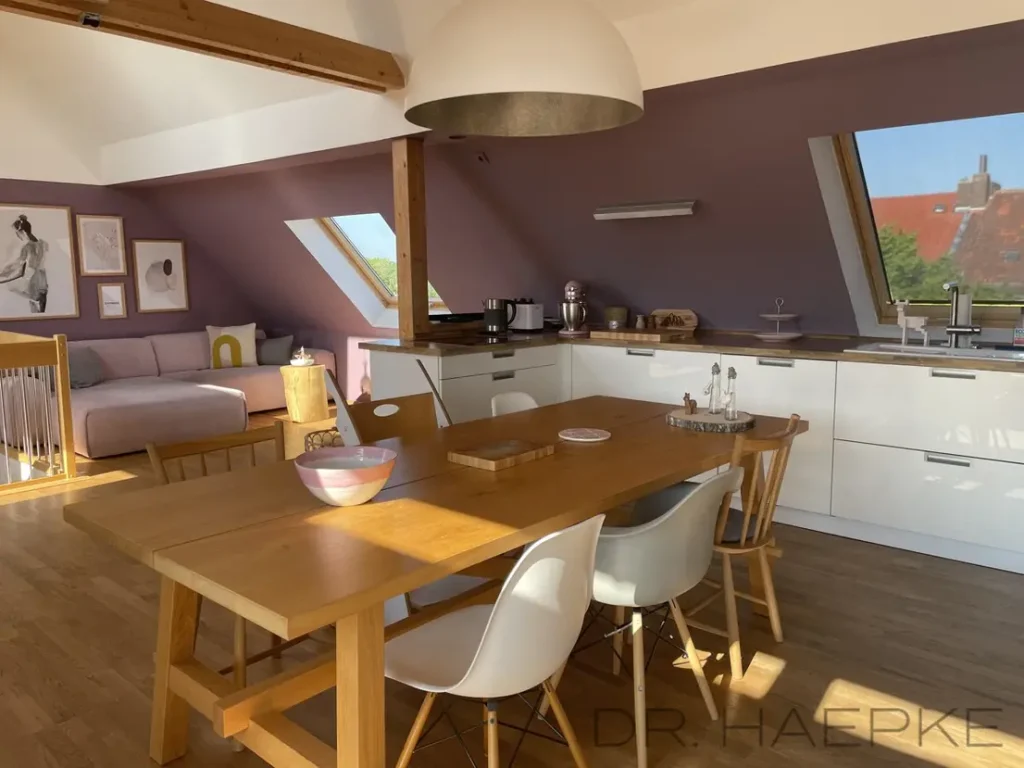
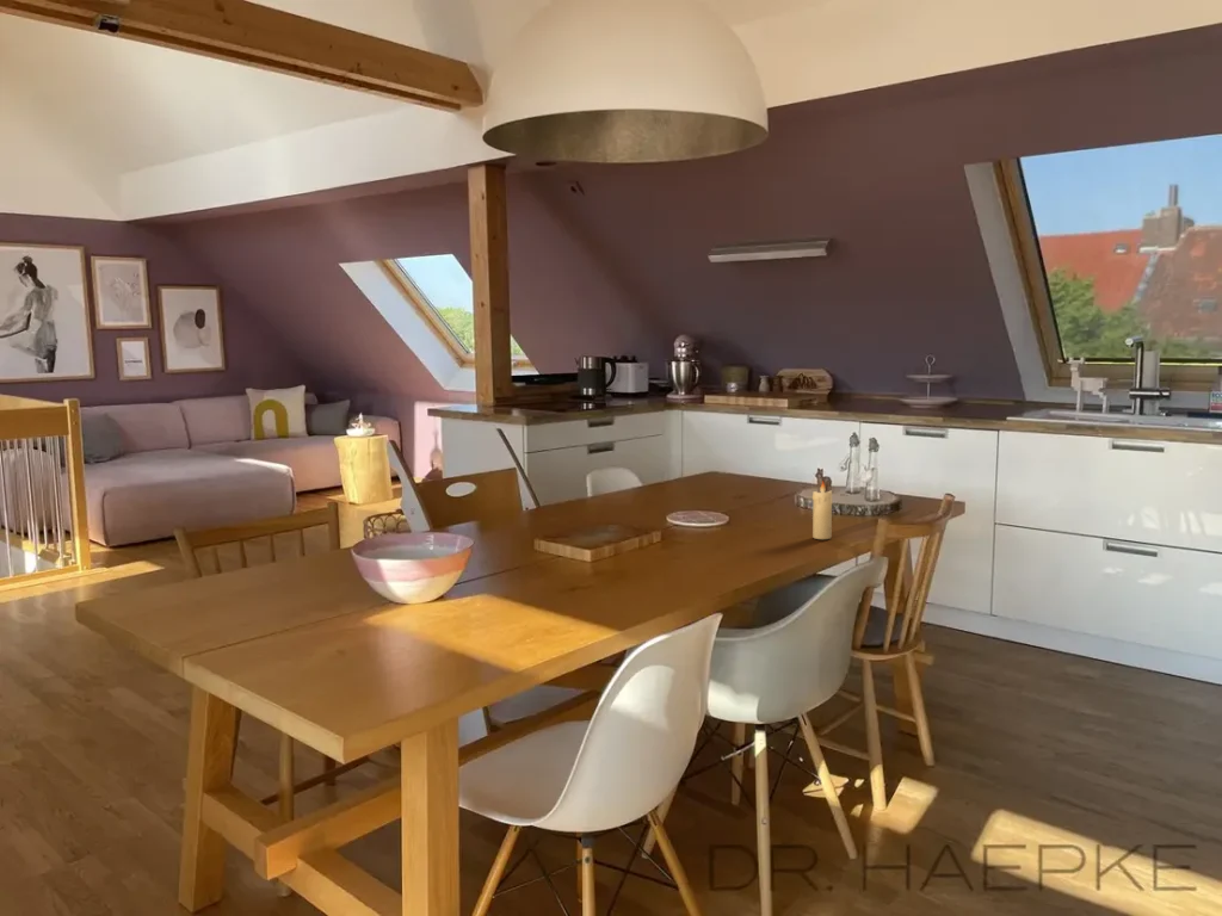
+ candle [811,479,833,540]
